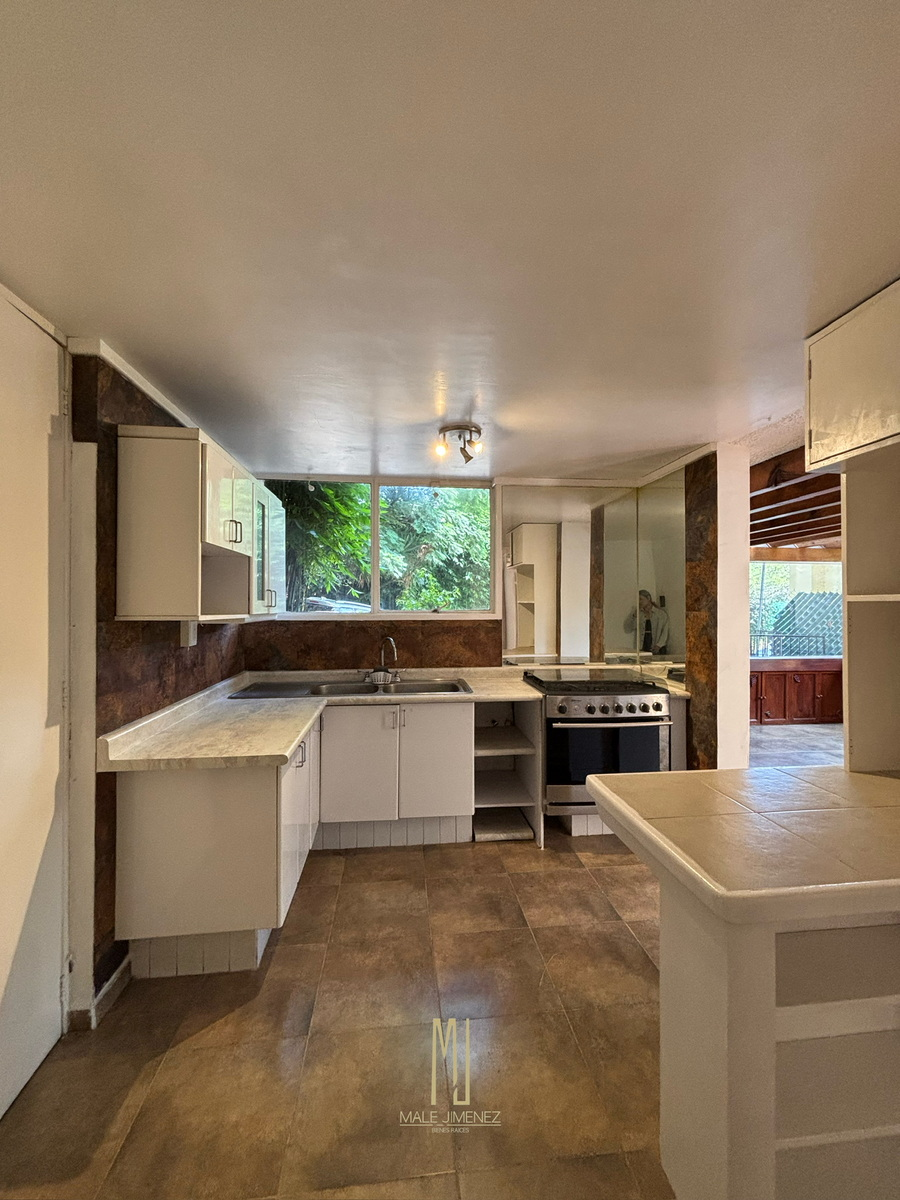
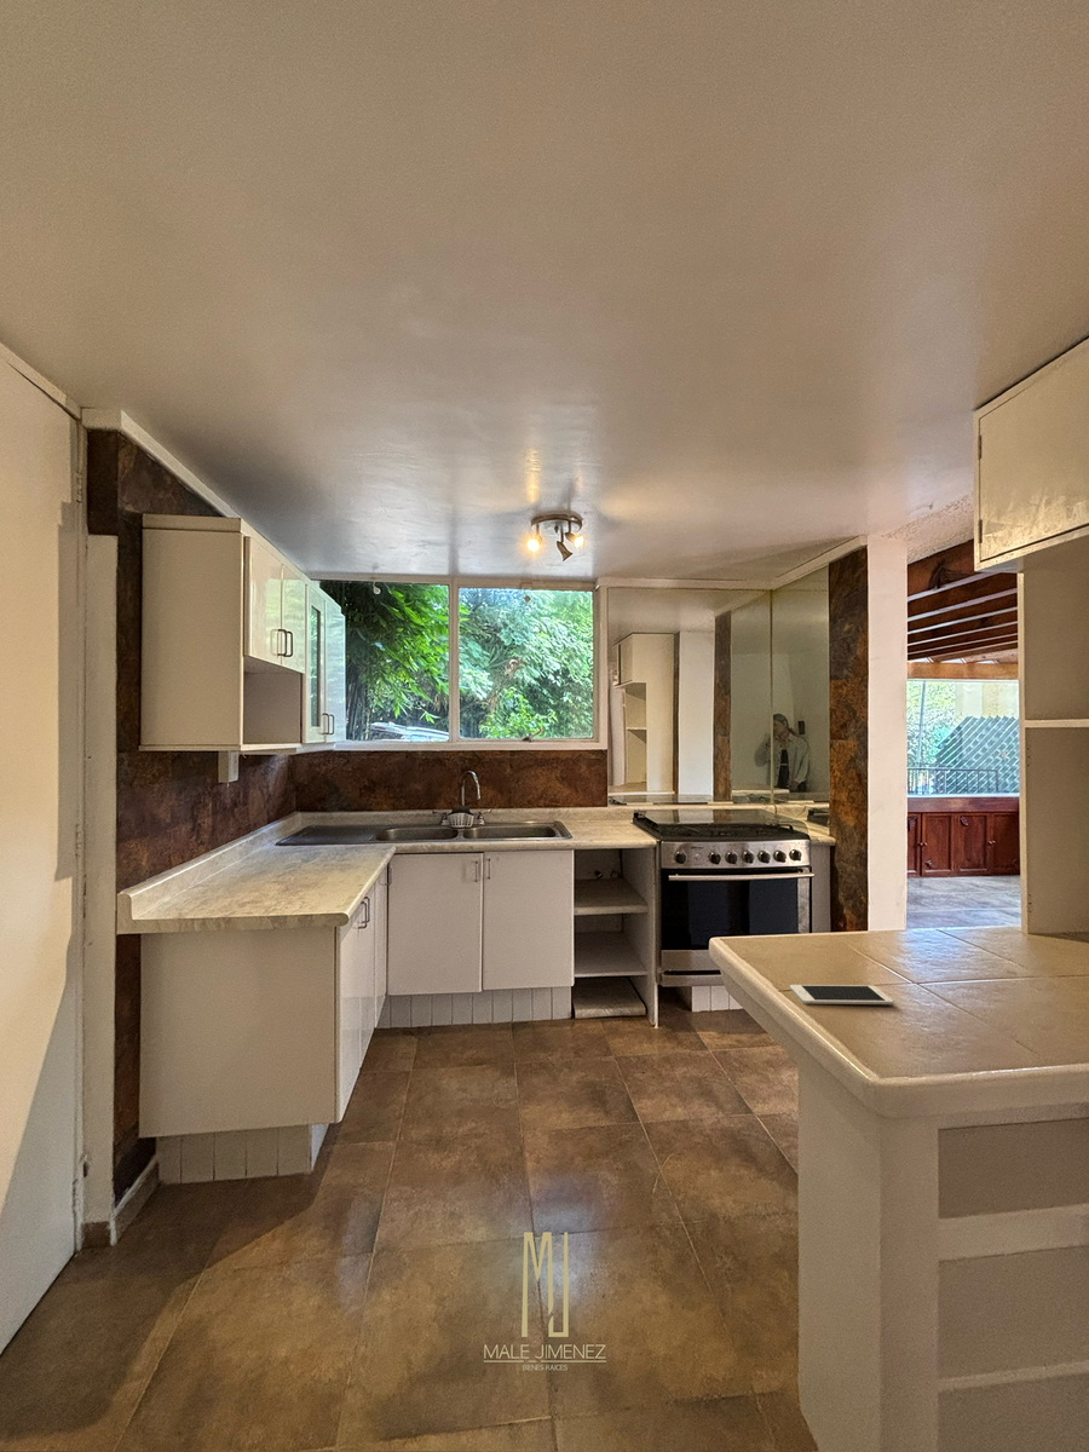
+ cell phone [789,984,895,1006]
